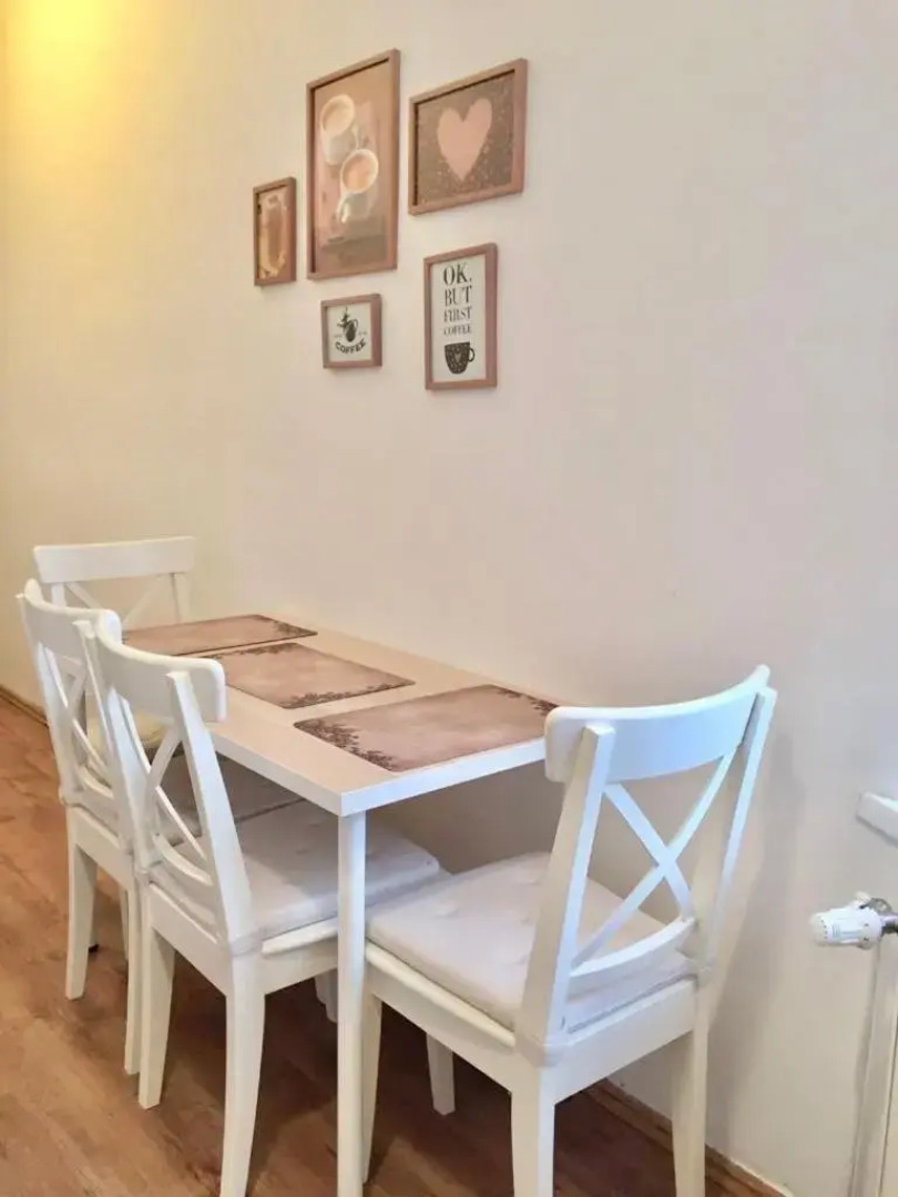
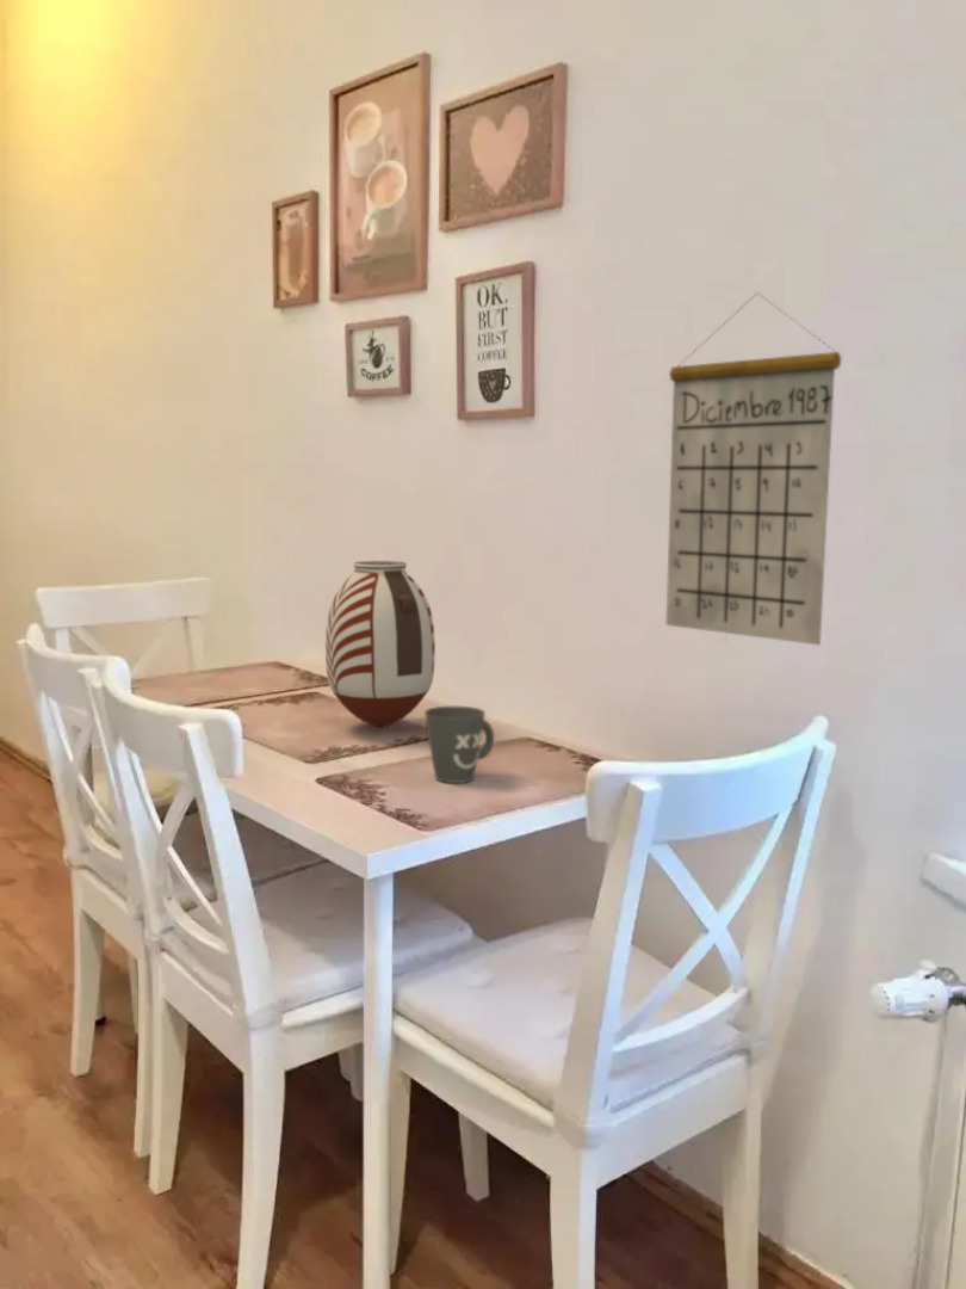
+ vase [324,560,436,732]
+ calendar [664,291,842,647]
+ mug [423,705,495,784]
